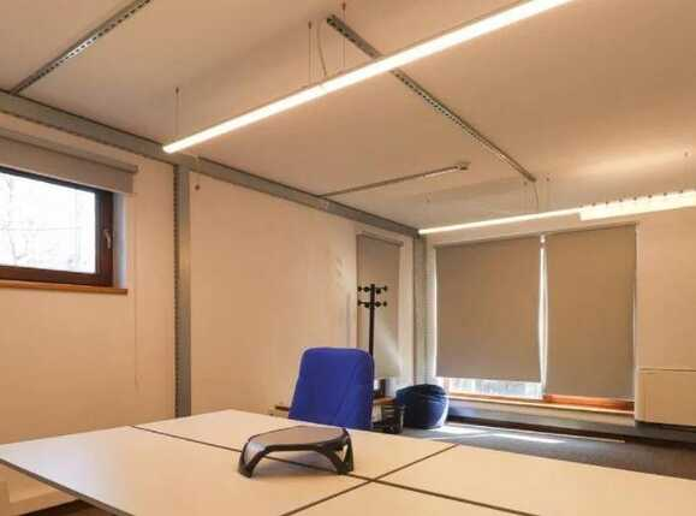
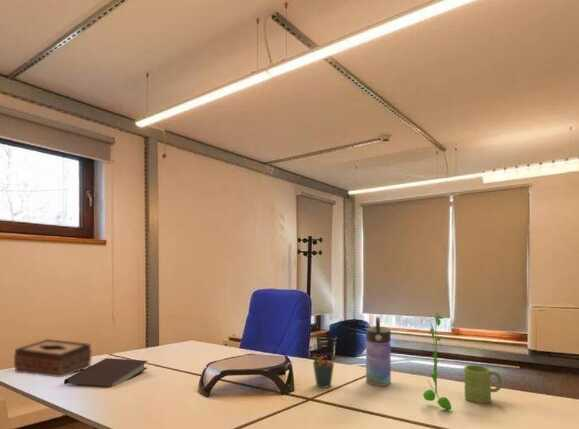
+ water bottle [365,316,392,387]
+ notebook [63,357,148,387]
+ plant [422,311,452,411]
+ mug [463,364,503,404]
+ pen holder [312,351,336,389]
+ tissue box [13,338,92,378]
